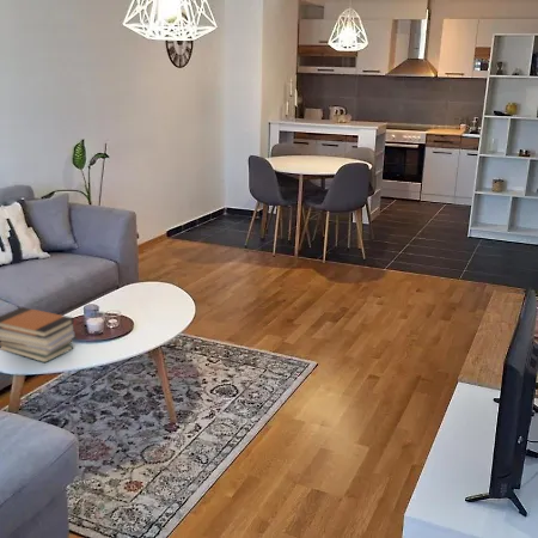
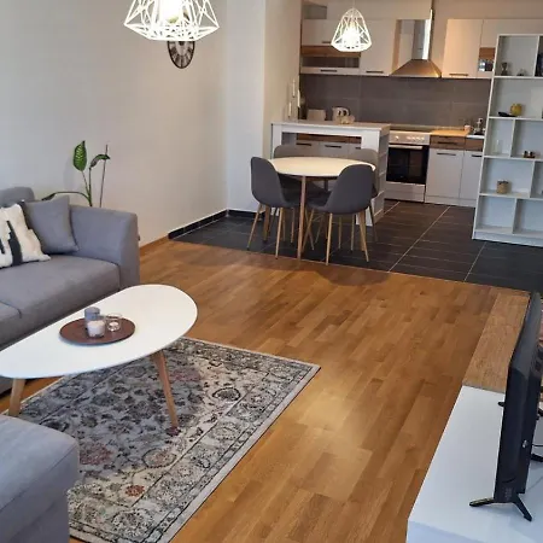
- book stack [0,306,77,363]
